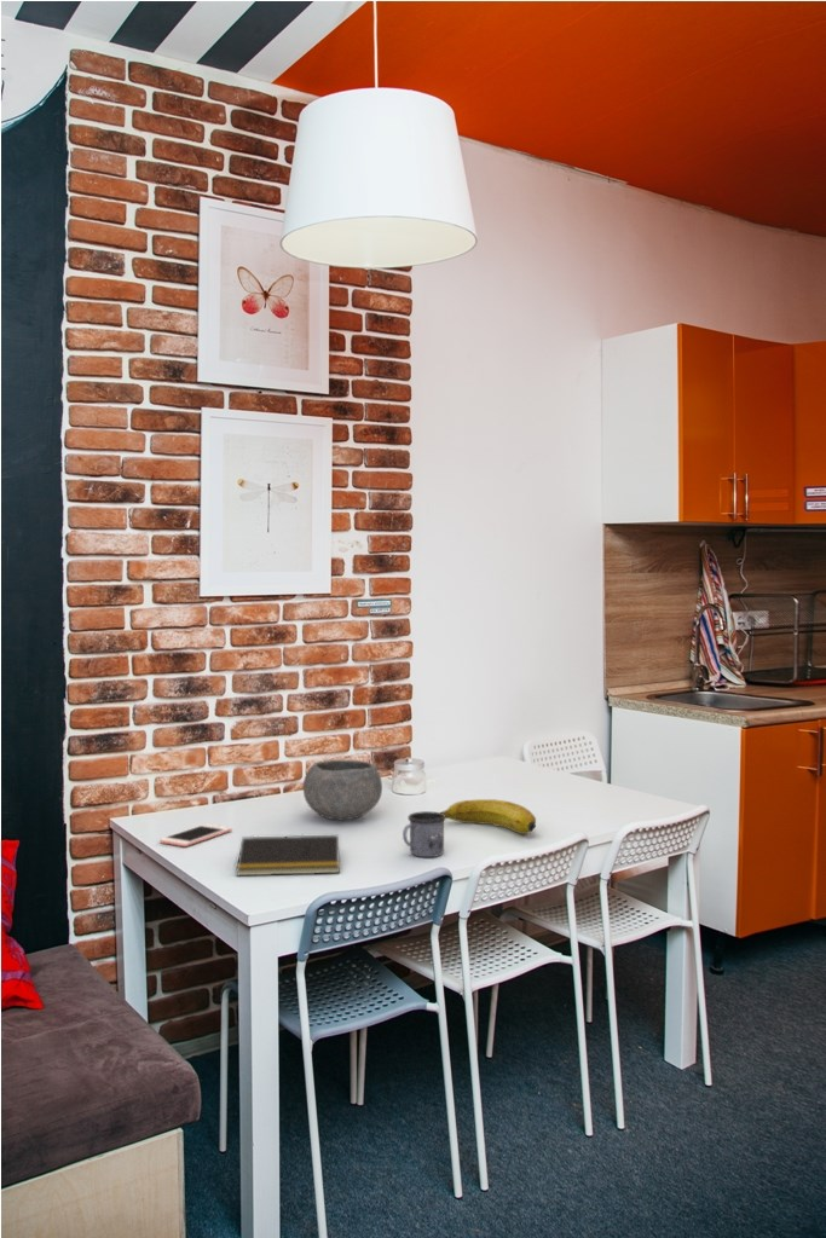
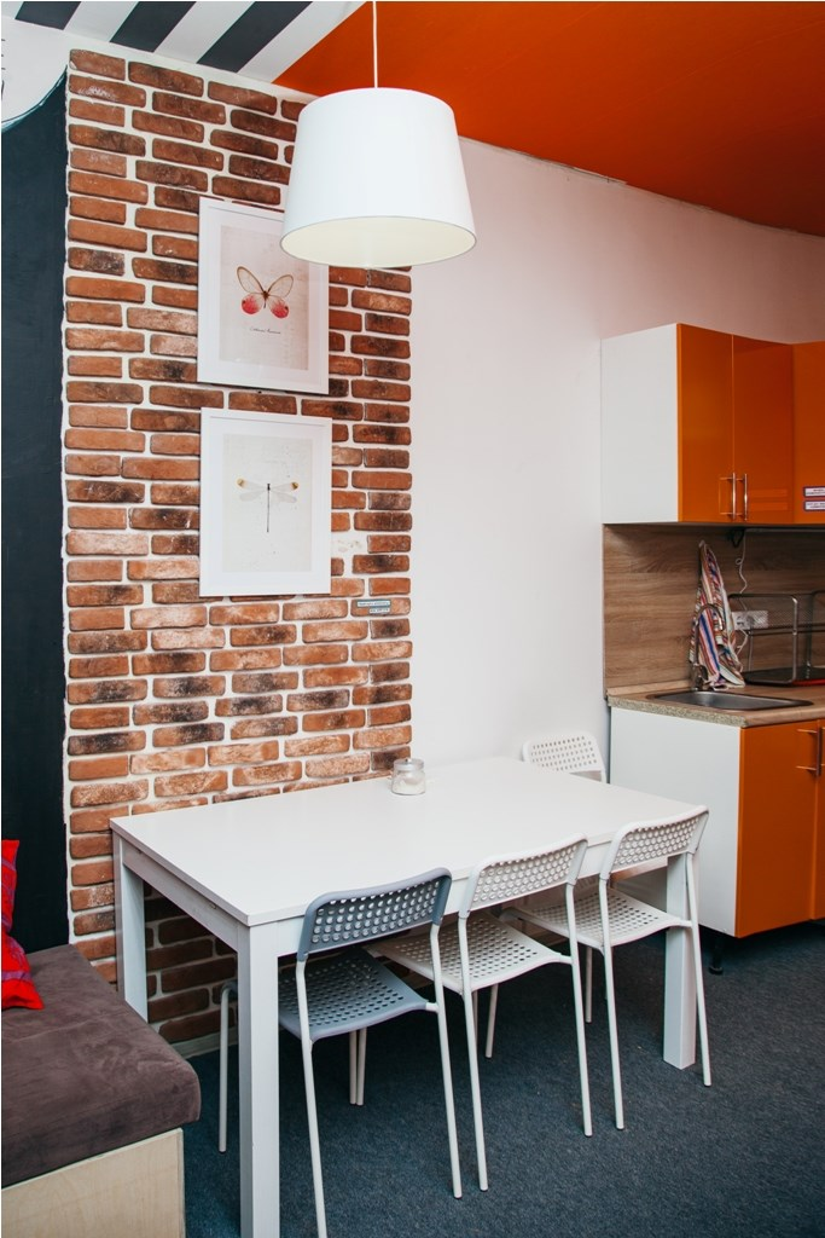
- cell phone [158,823,233,847]
- bowl [302,759,383,821]
- banana [439,798,537,835]
- mug [402,810,446,858]
- notepad [236,834,341,877]
